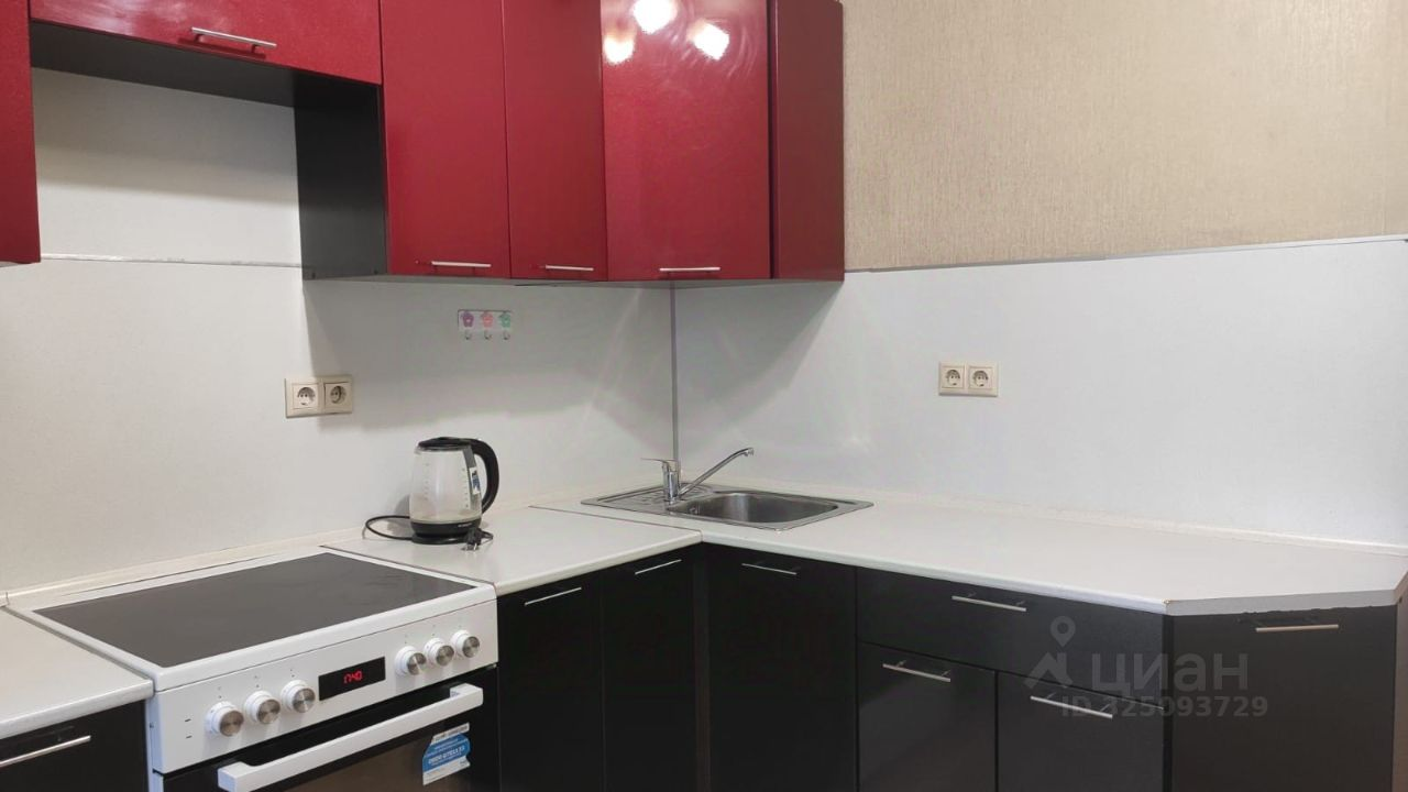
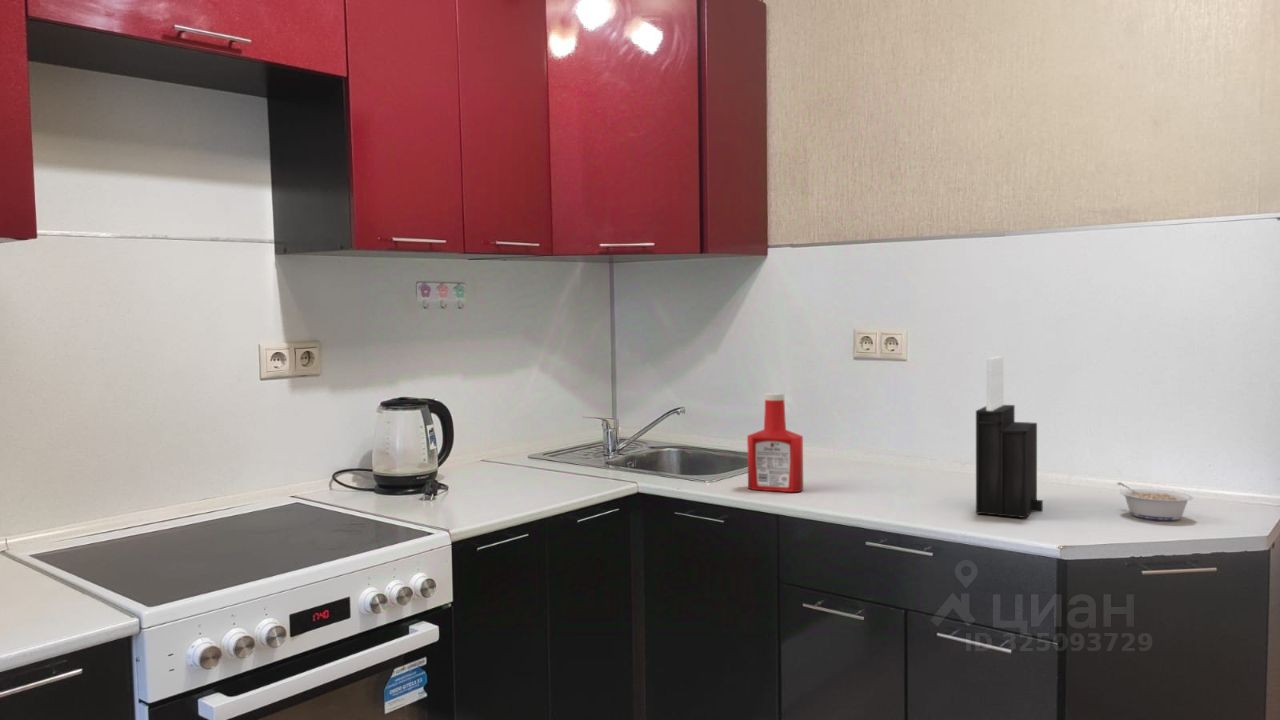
+ soap bottle [746,392,804,493]
+ legume [1116,481,1194,521]
+ knife block [975,355,1044,519]
